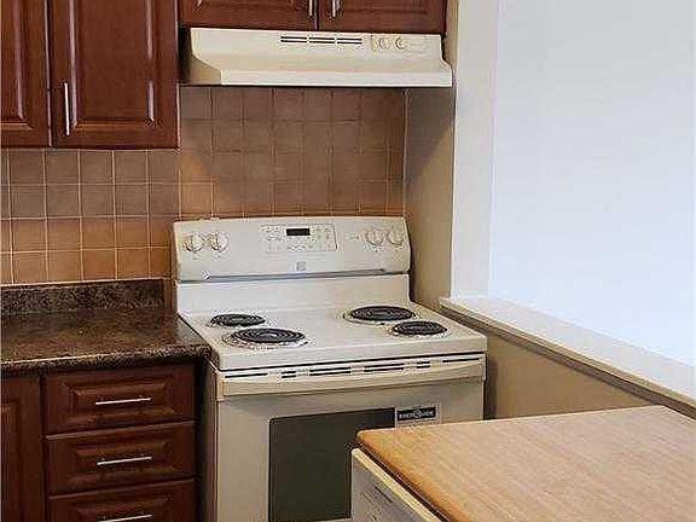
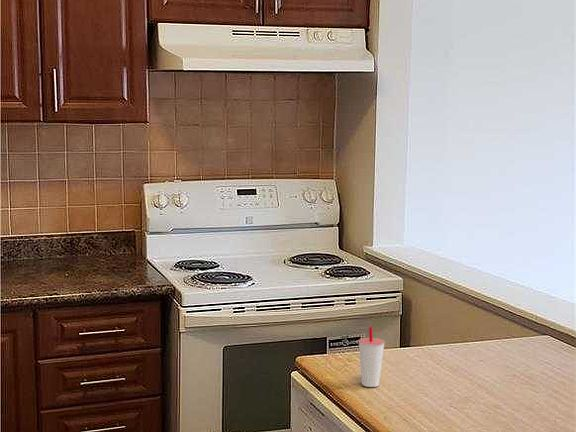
+ cup [357,325,386,388]
